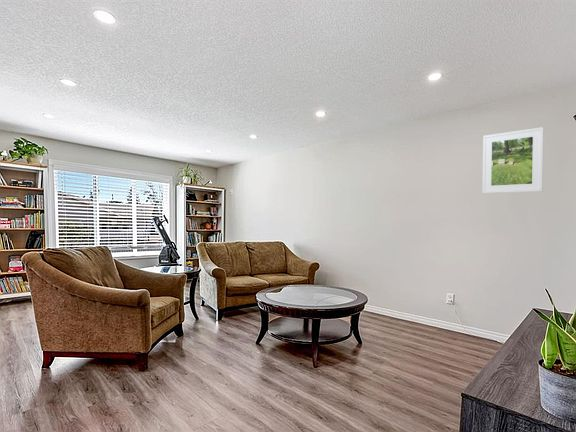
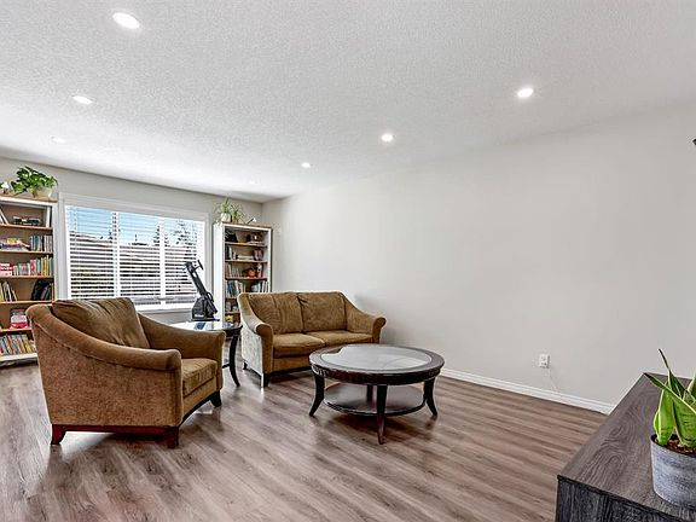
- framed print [481,126,545,194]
